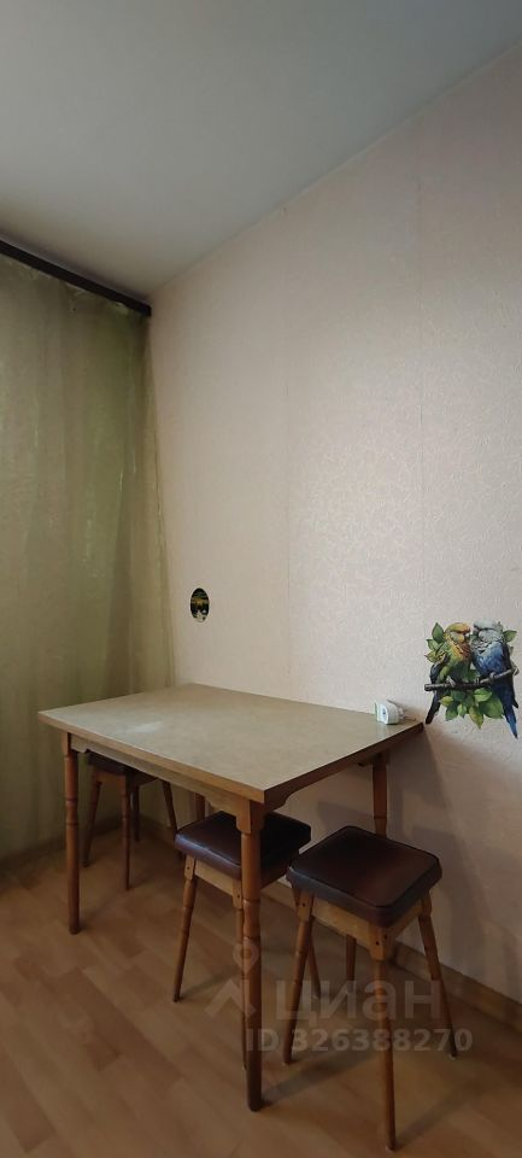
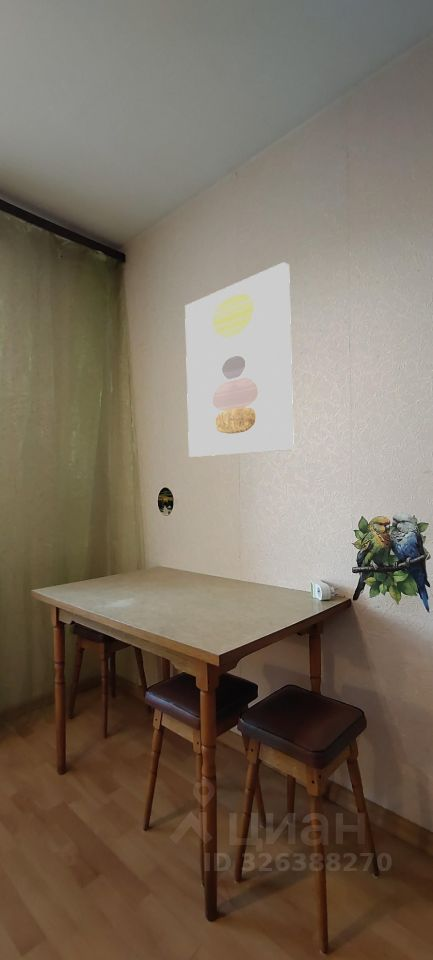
+ wall art [184,261,295,458]
